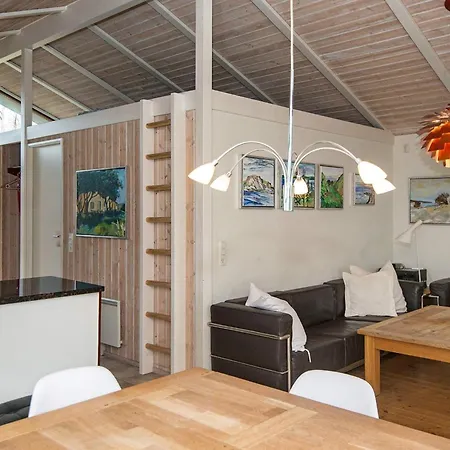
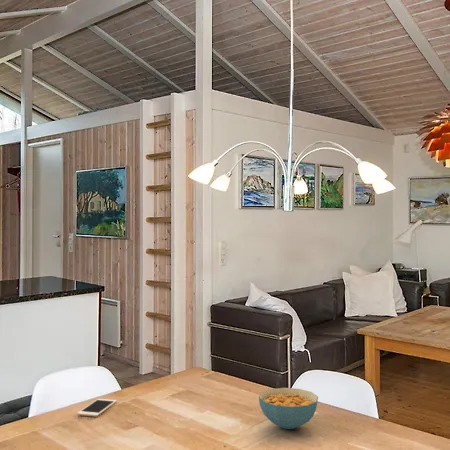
+ cereal bowl [258,387,319,430]
+ cell phone [76,398,117,417]
